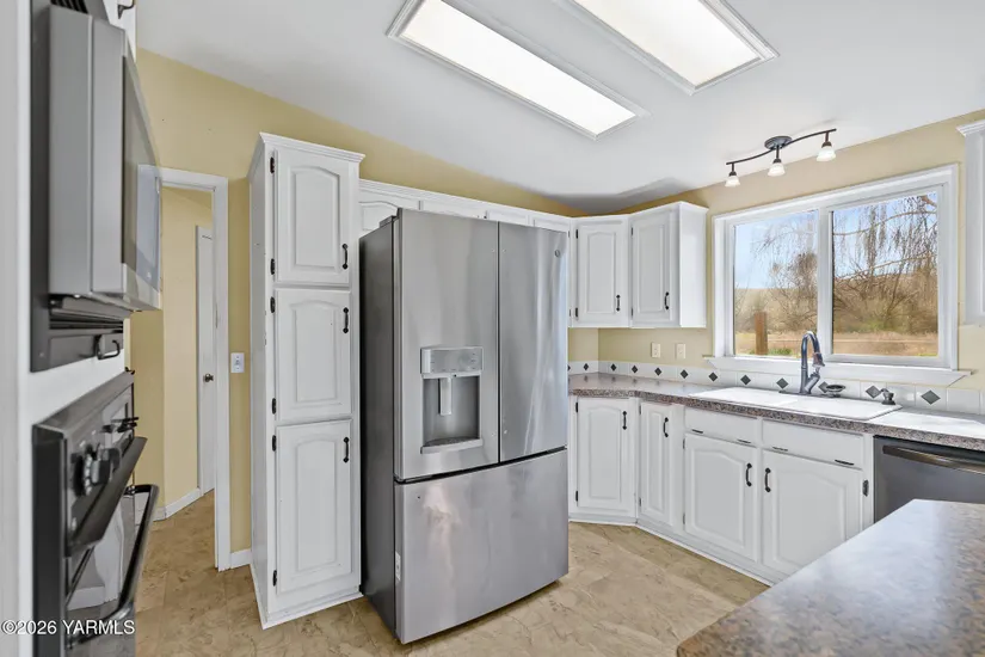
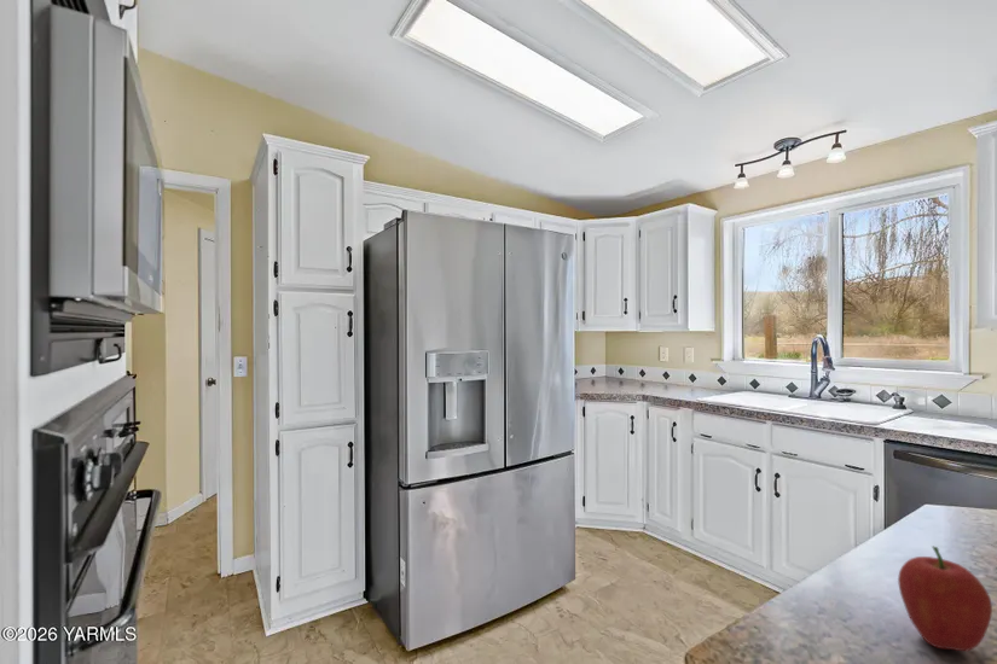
+ fruit [897,544,993,652]
